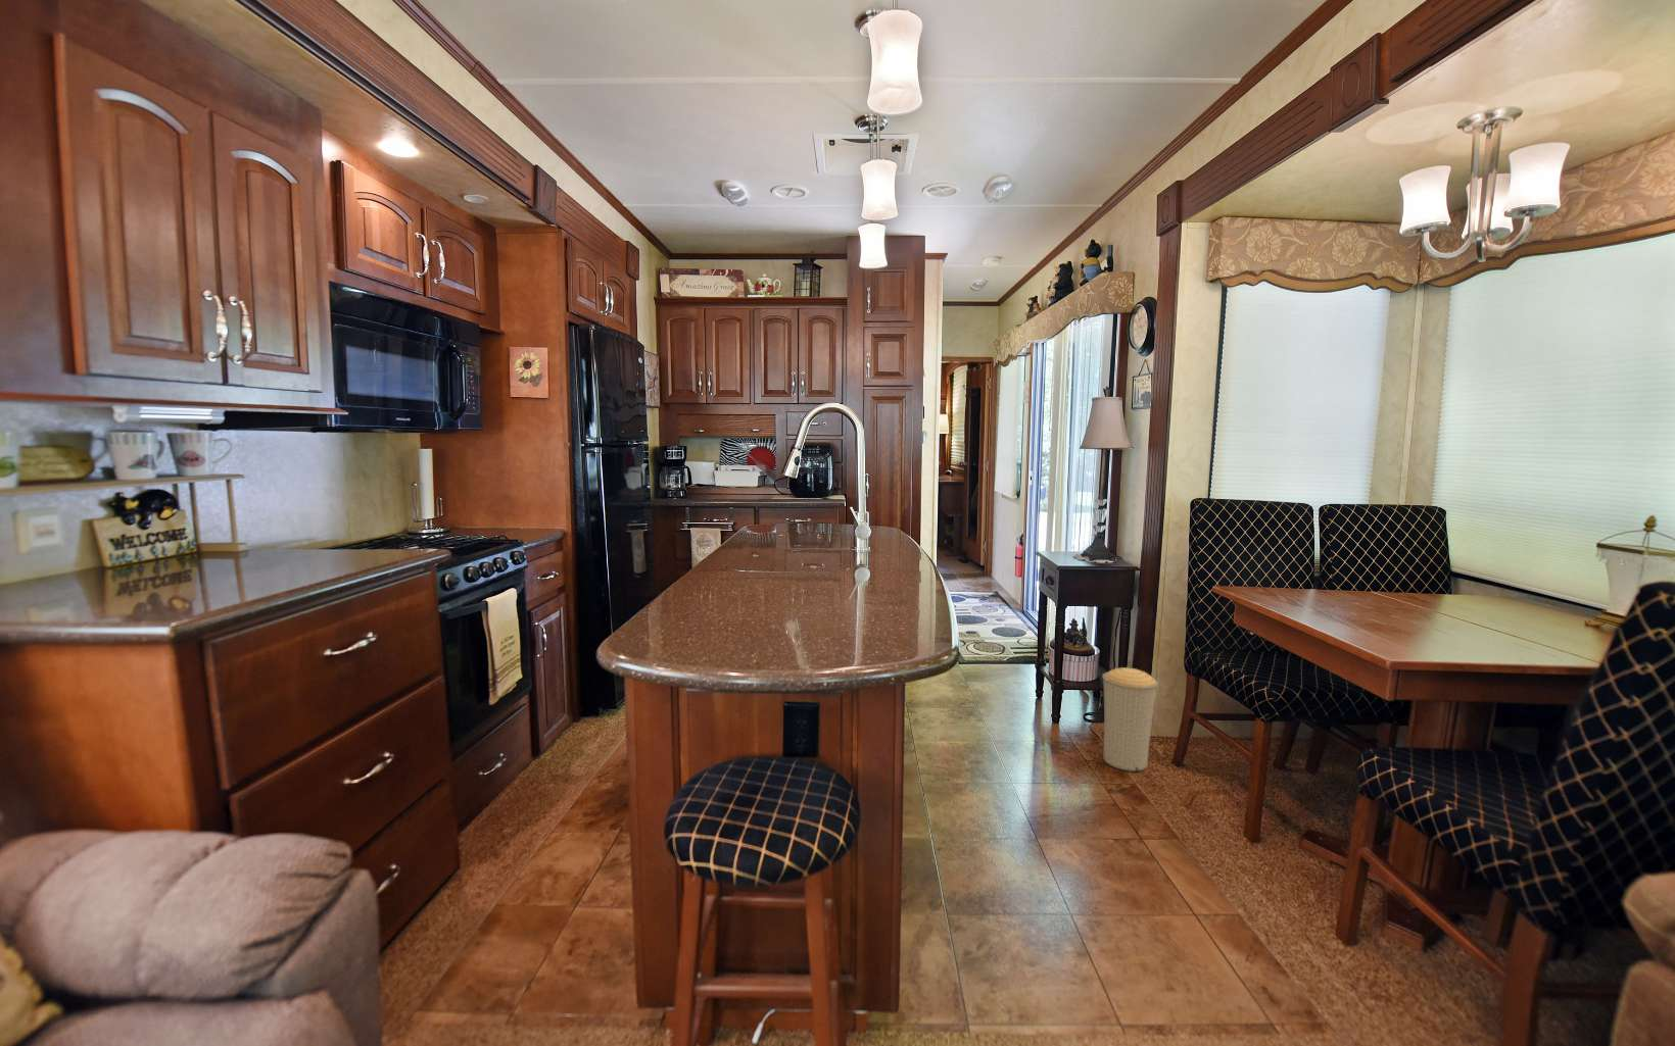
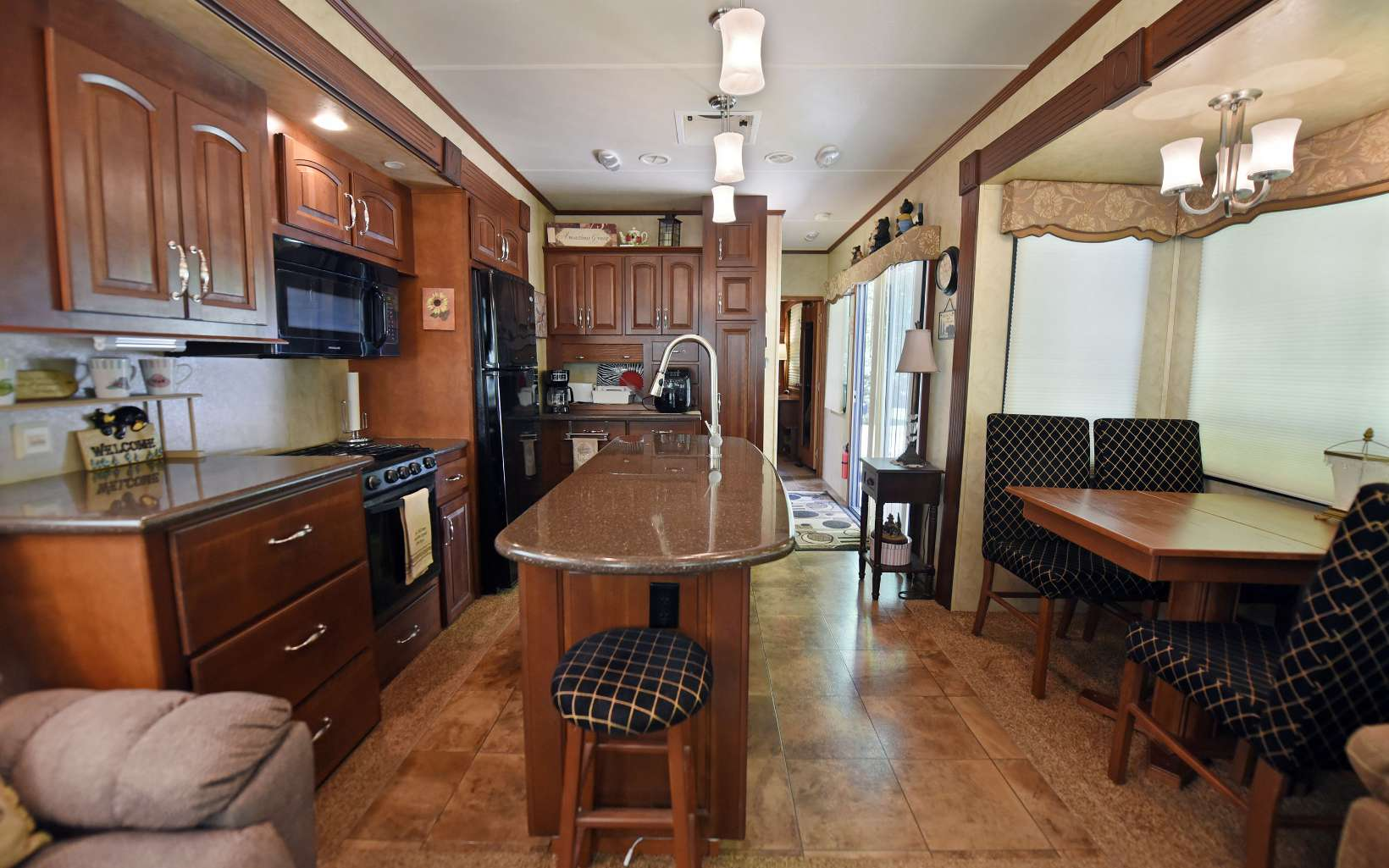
- trash can [1101,666,1159,772]
